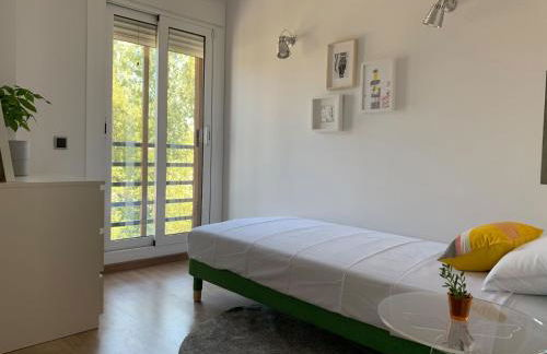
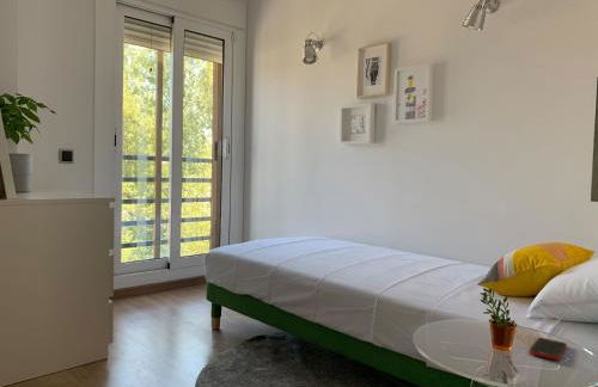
+ cell phone [529,337,568,361]
